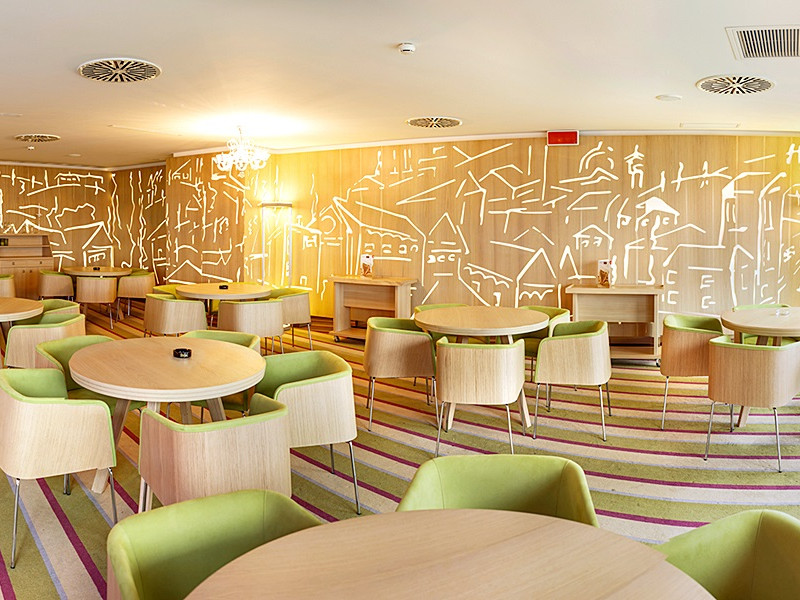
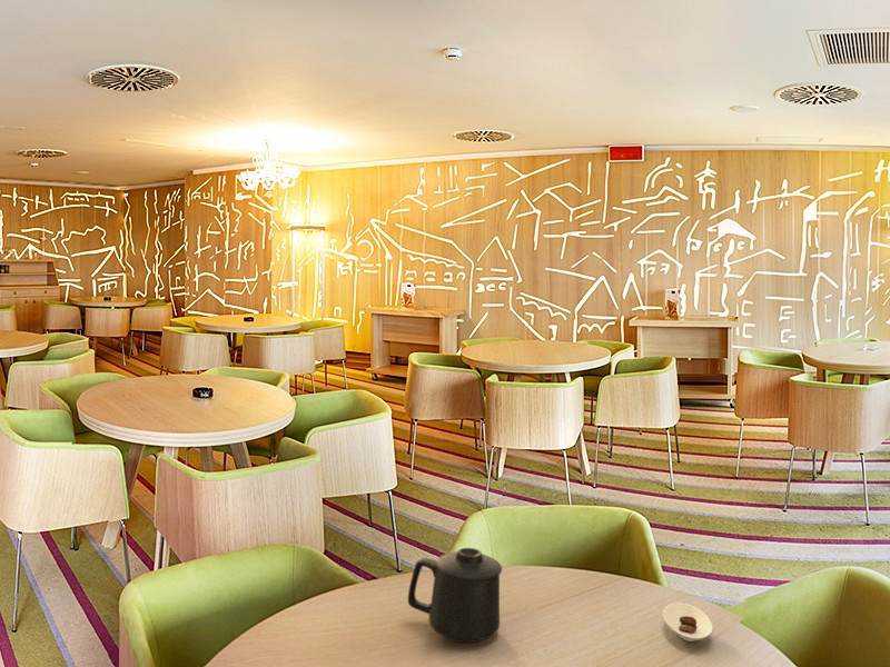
+ mug [407,547,503,644]
+ saucer [662,601,713,643]
